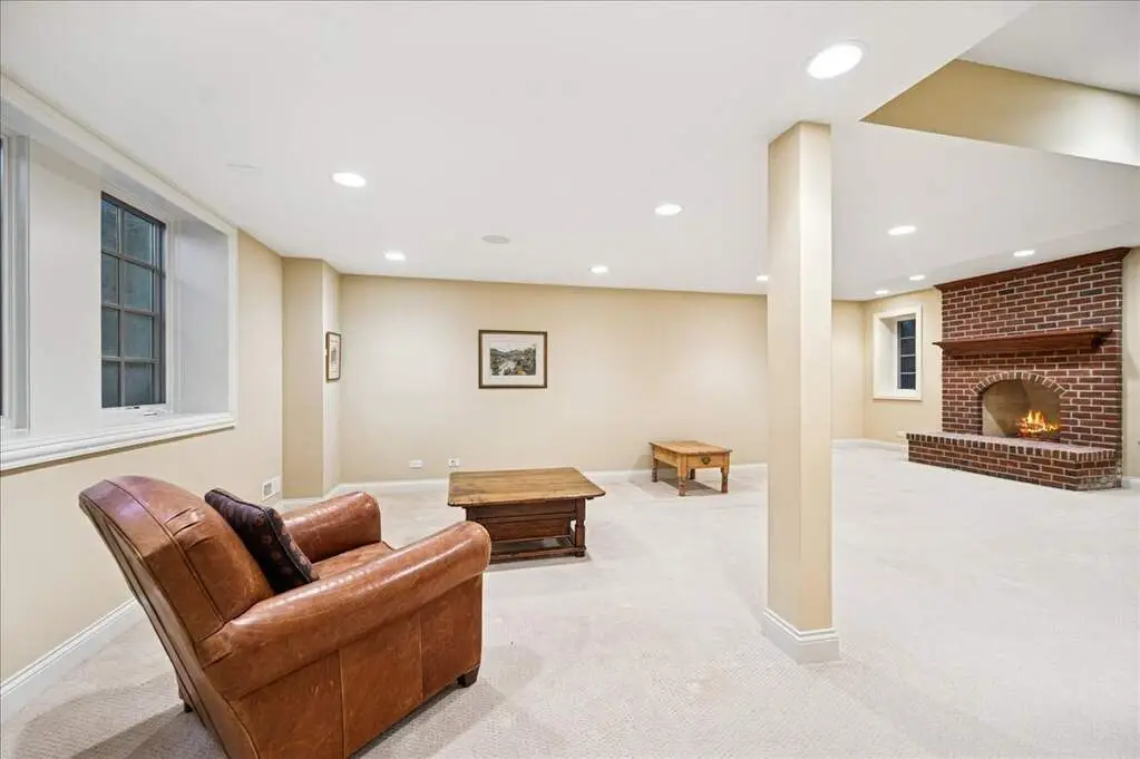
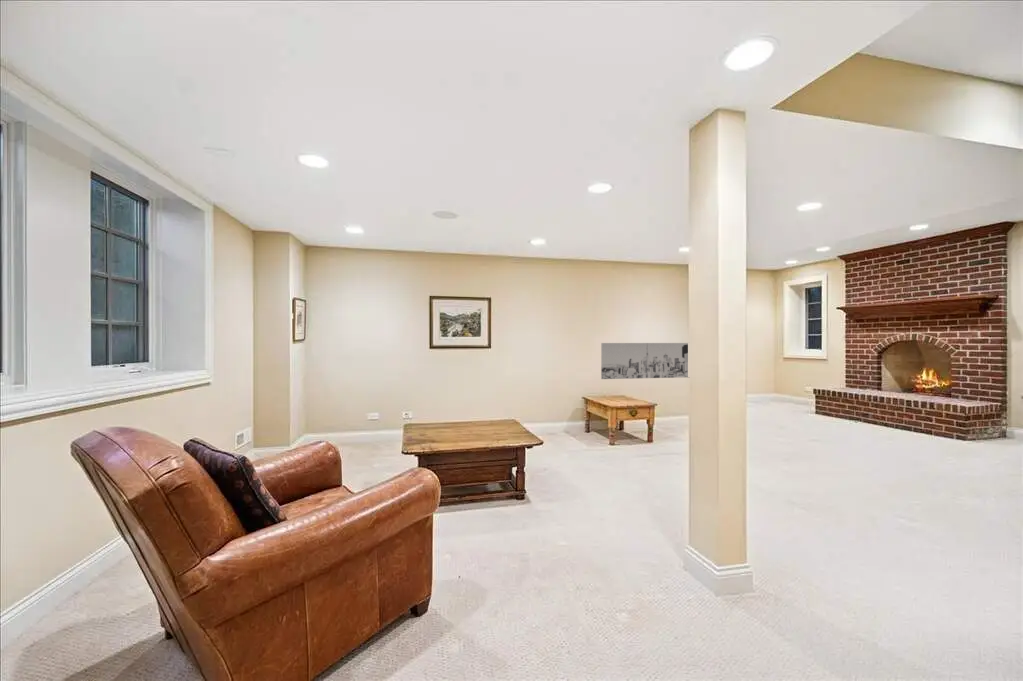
+ wall art [600,342,689,380]
